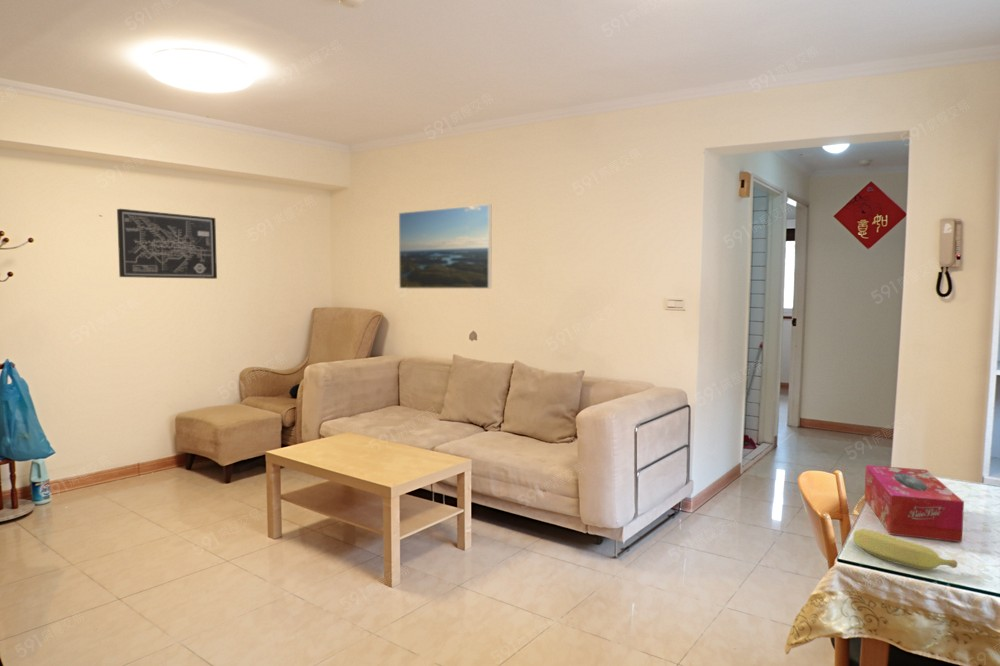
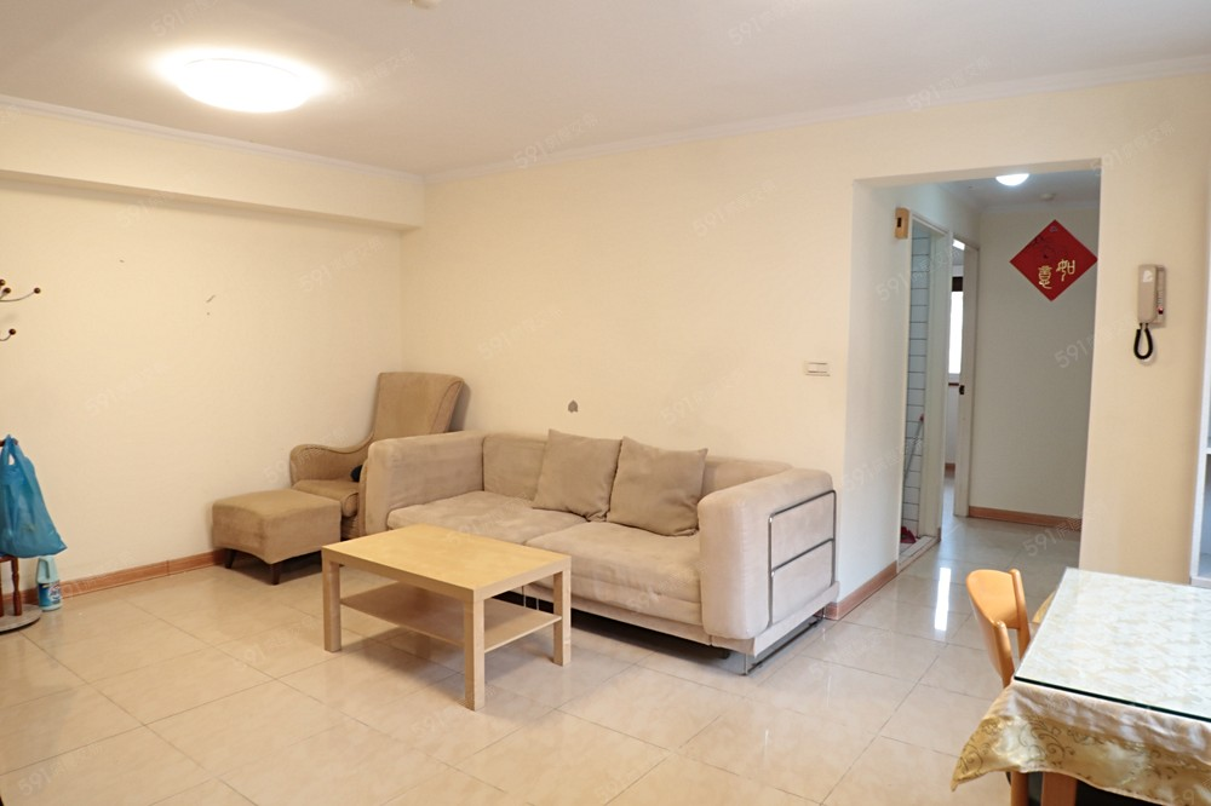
- tissue box [863,464,965,543]
- banana [852,528,958,571]
- wall art [116,208,218,280]
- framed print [398,204,492,290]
